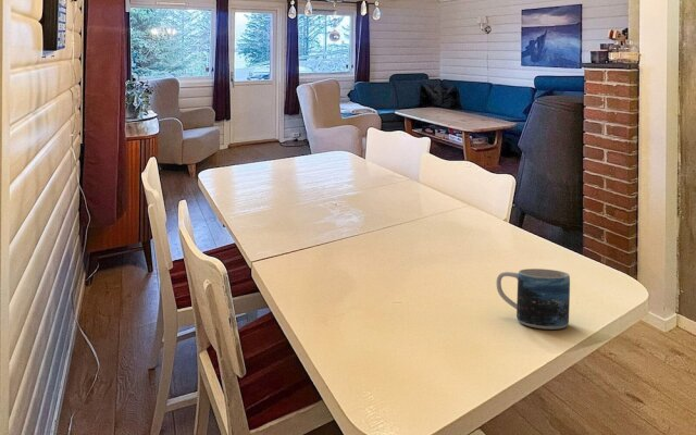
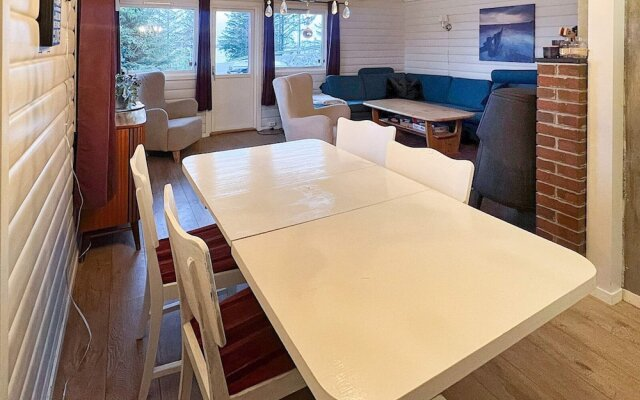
- mug [496,268,571,331]
